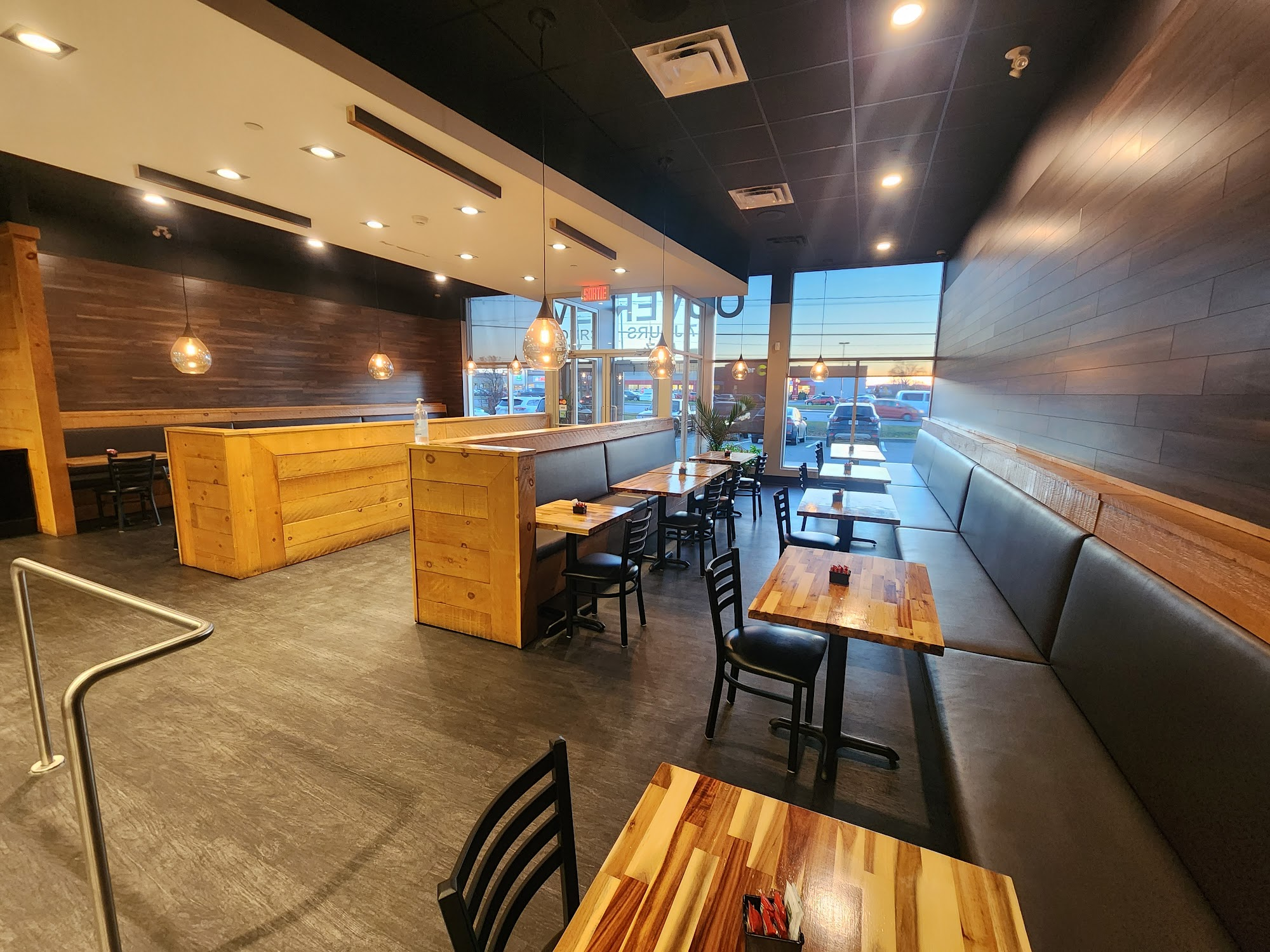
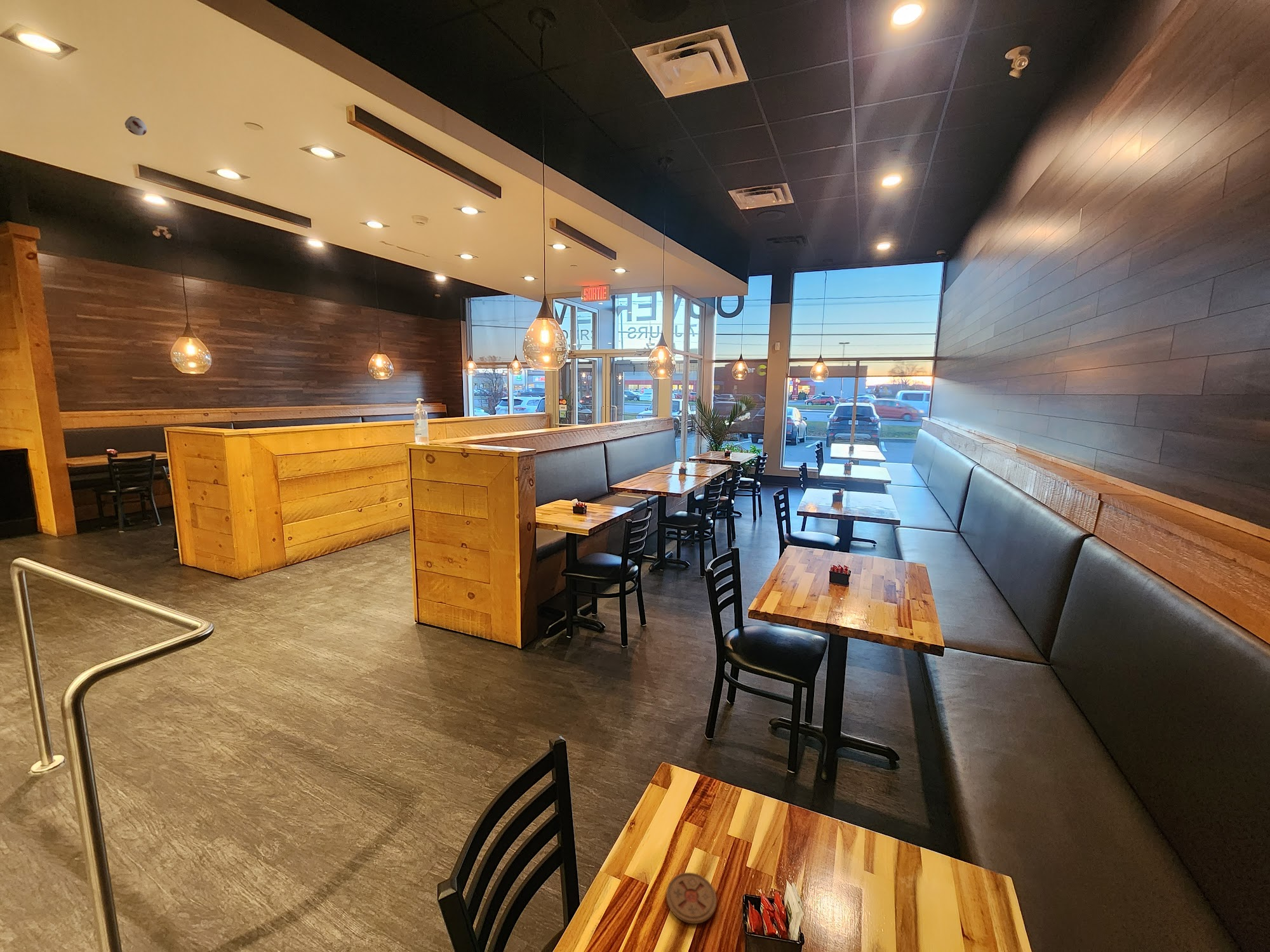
+ smoke detector [124,116,147,136]
+ coaster [665,872,717,925]
